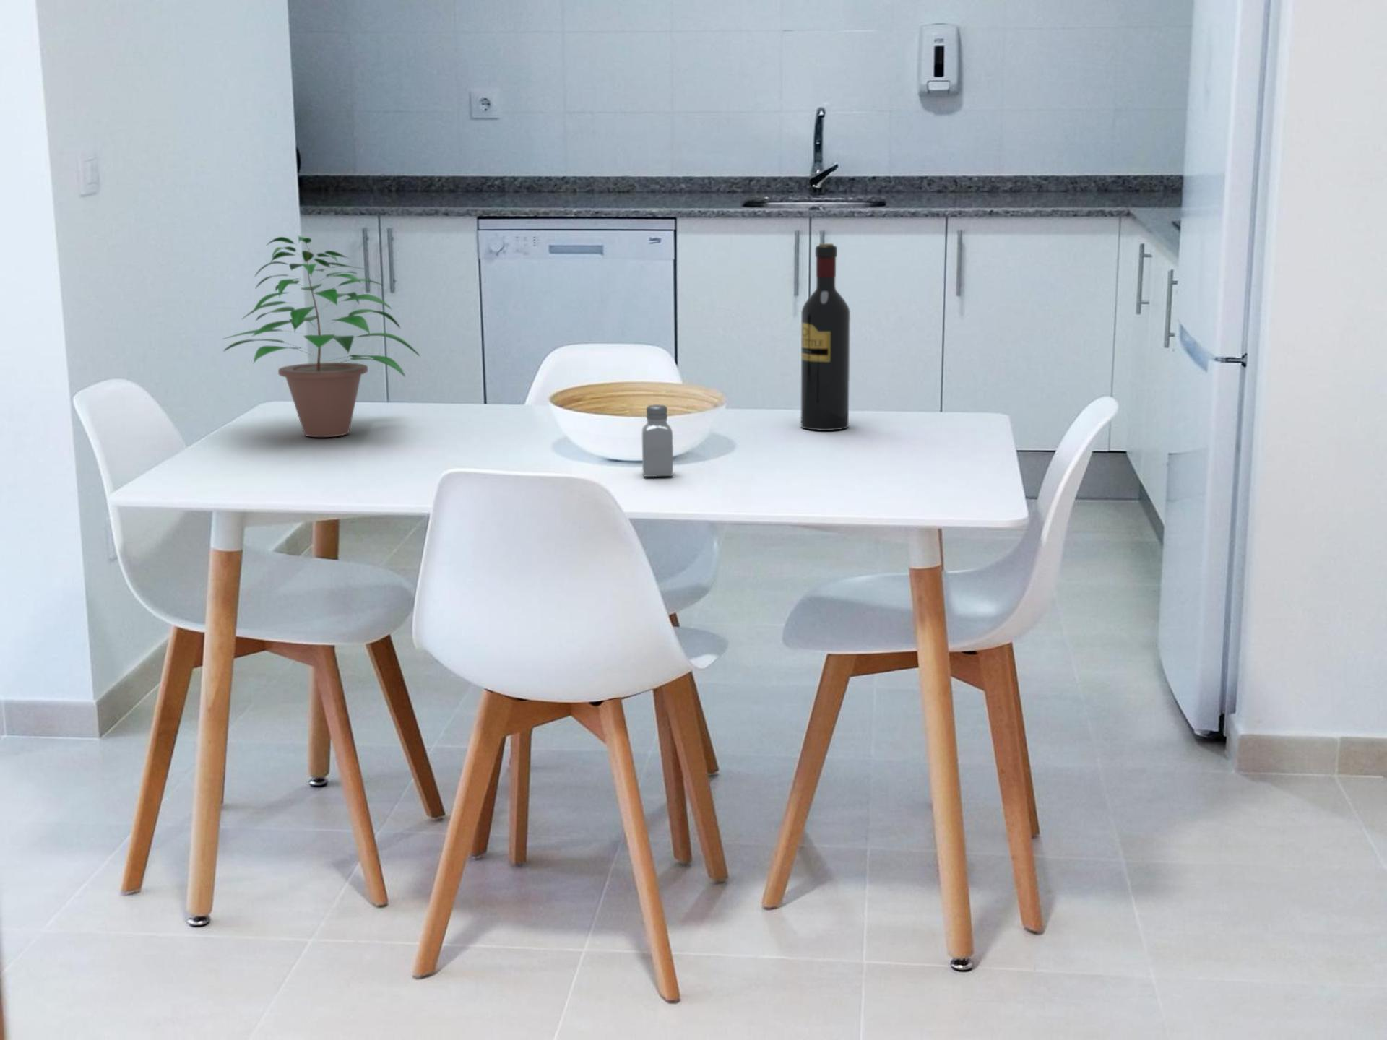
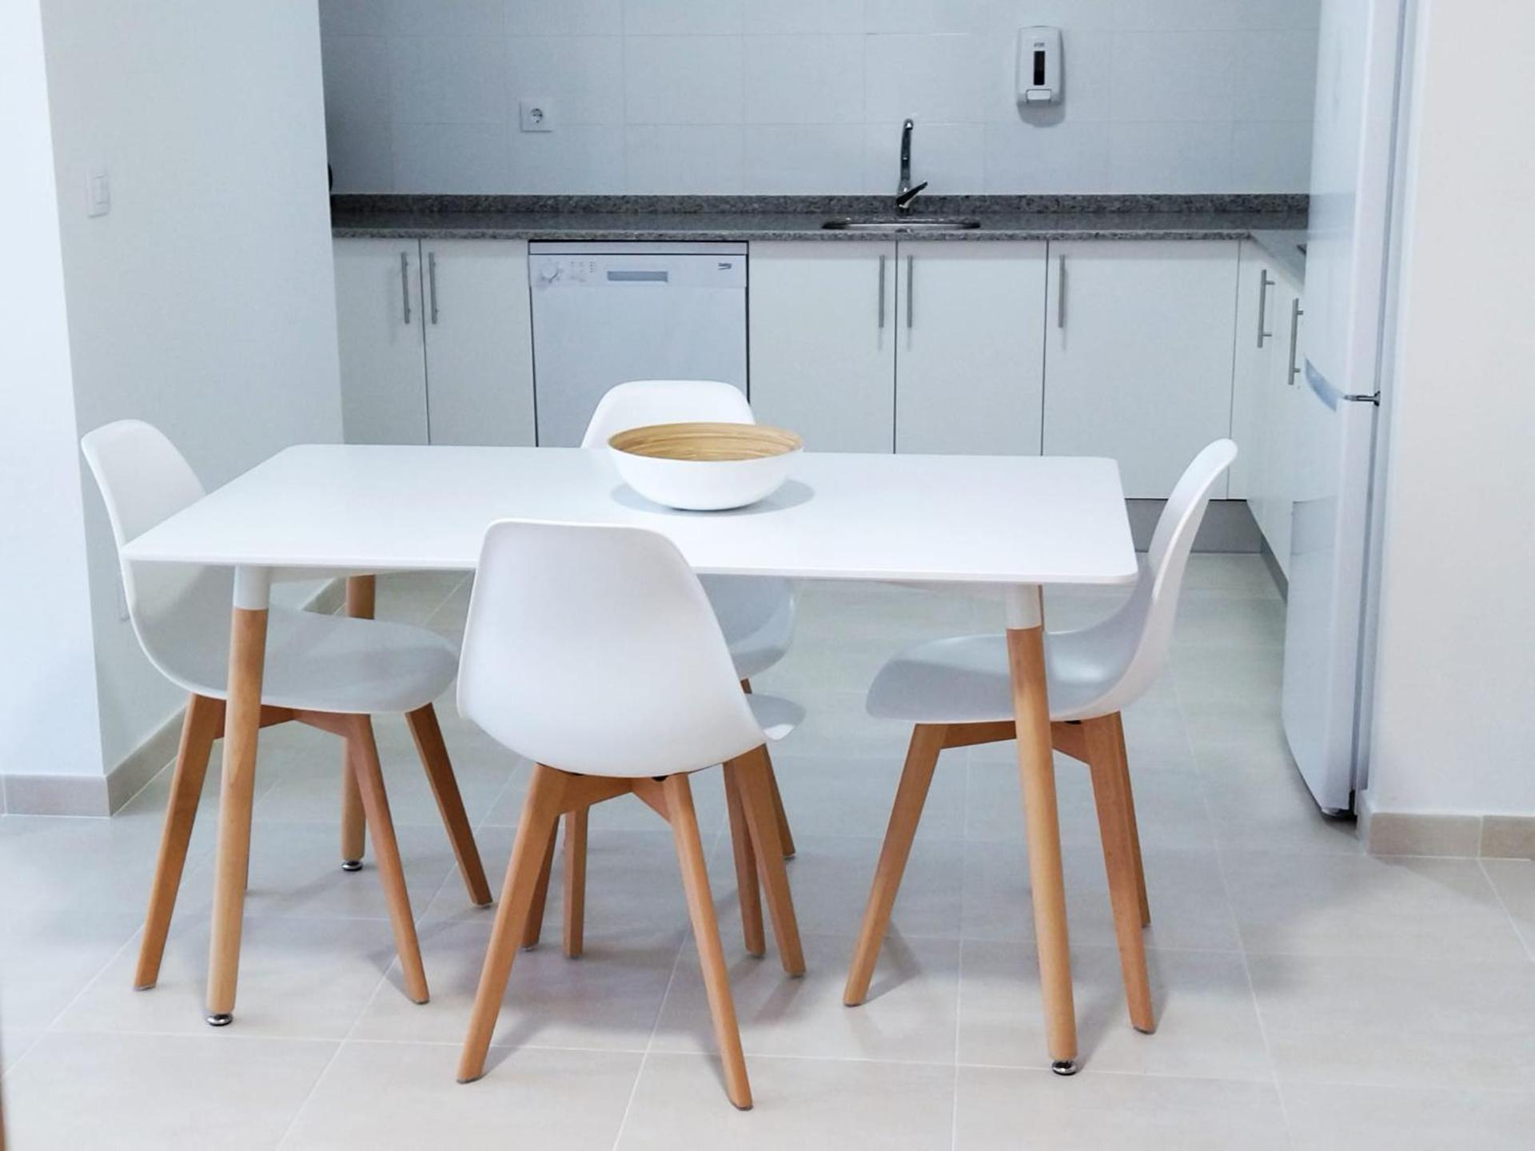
- saltshaker [641,404,674,477]
- potted plant [222,236,420,438]
- wine bottle [801,243,851,432]
